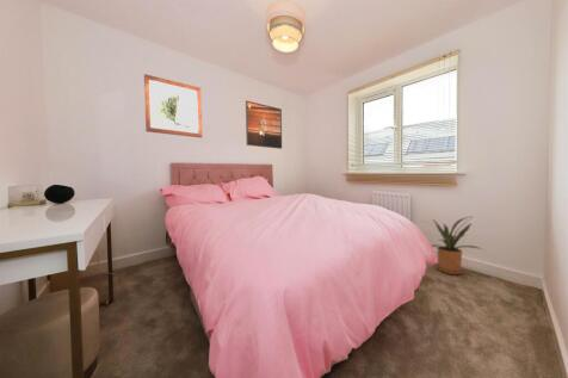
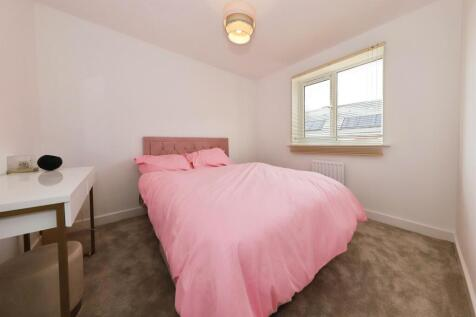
- wall art [143,73,203,138]
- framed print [245,100,283,150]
- house plant [421,215,482,275]
